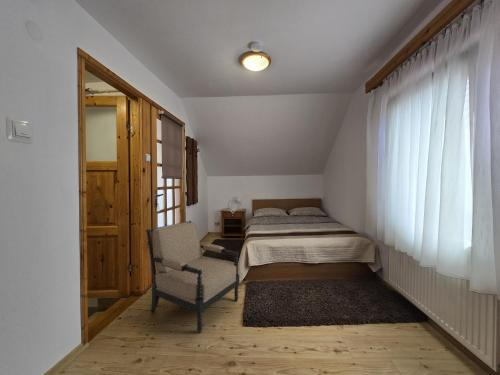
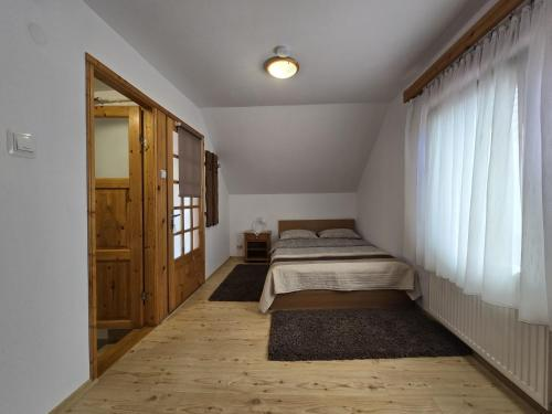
- chair [145,220,240,334]
